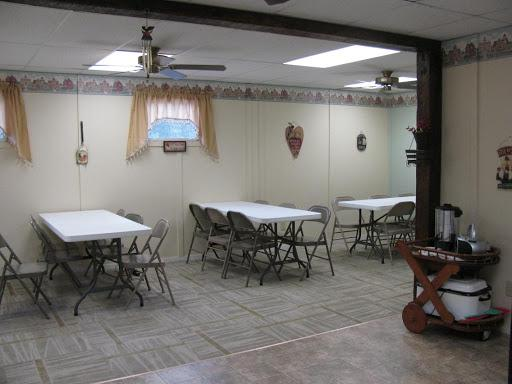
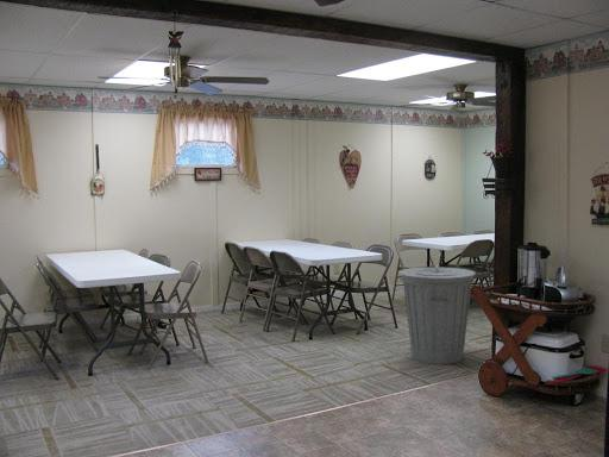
+ trash can [397,264,477,365]
